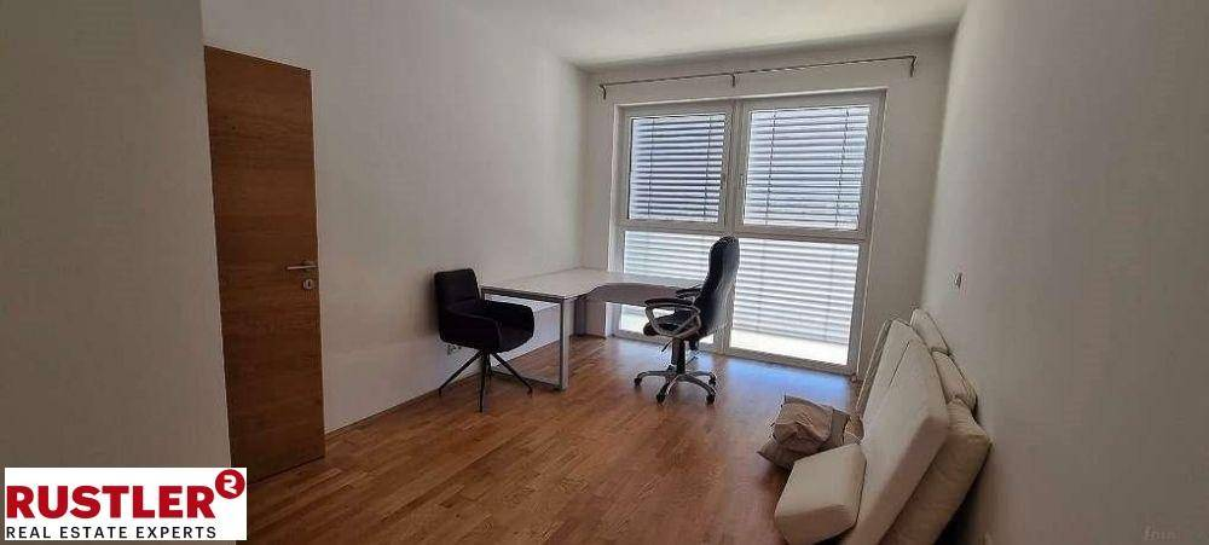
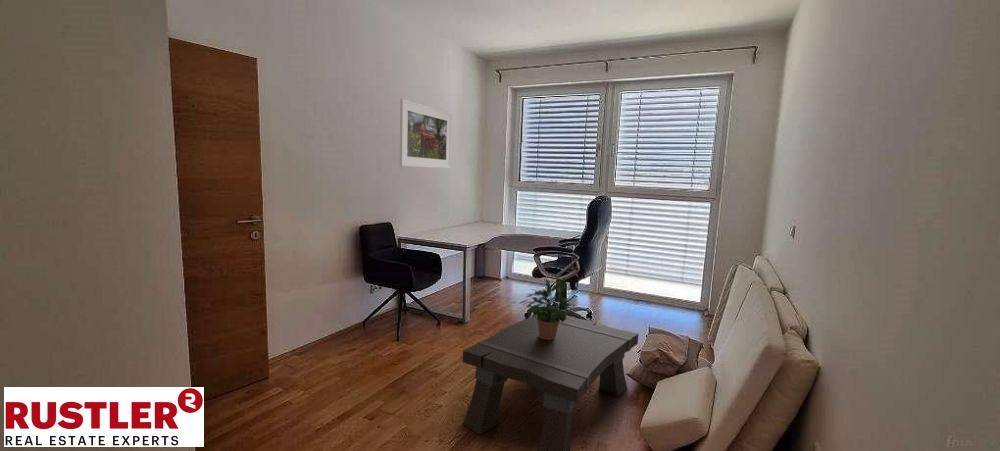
+ potted plant [519,278,573,339]
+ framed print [399,98,453,170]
+ coffee table [462,311,639,451]
